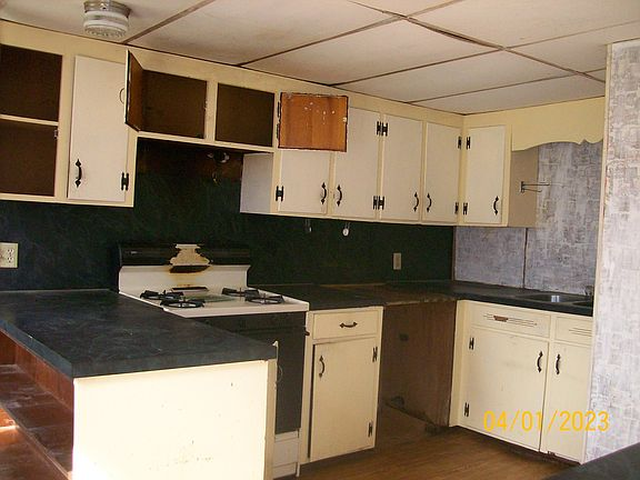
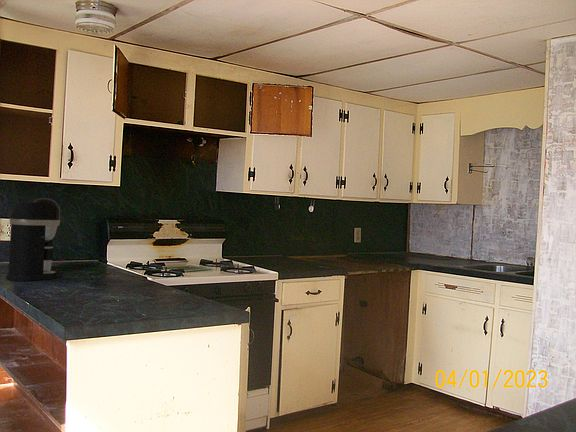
+ coffee maker [5,197,61,282]
